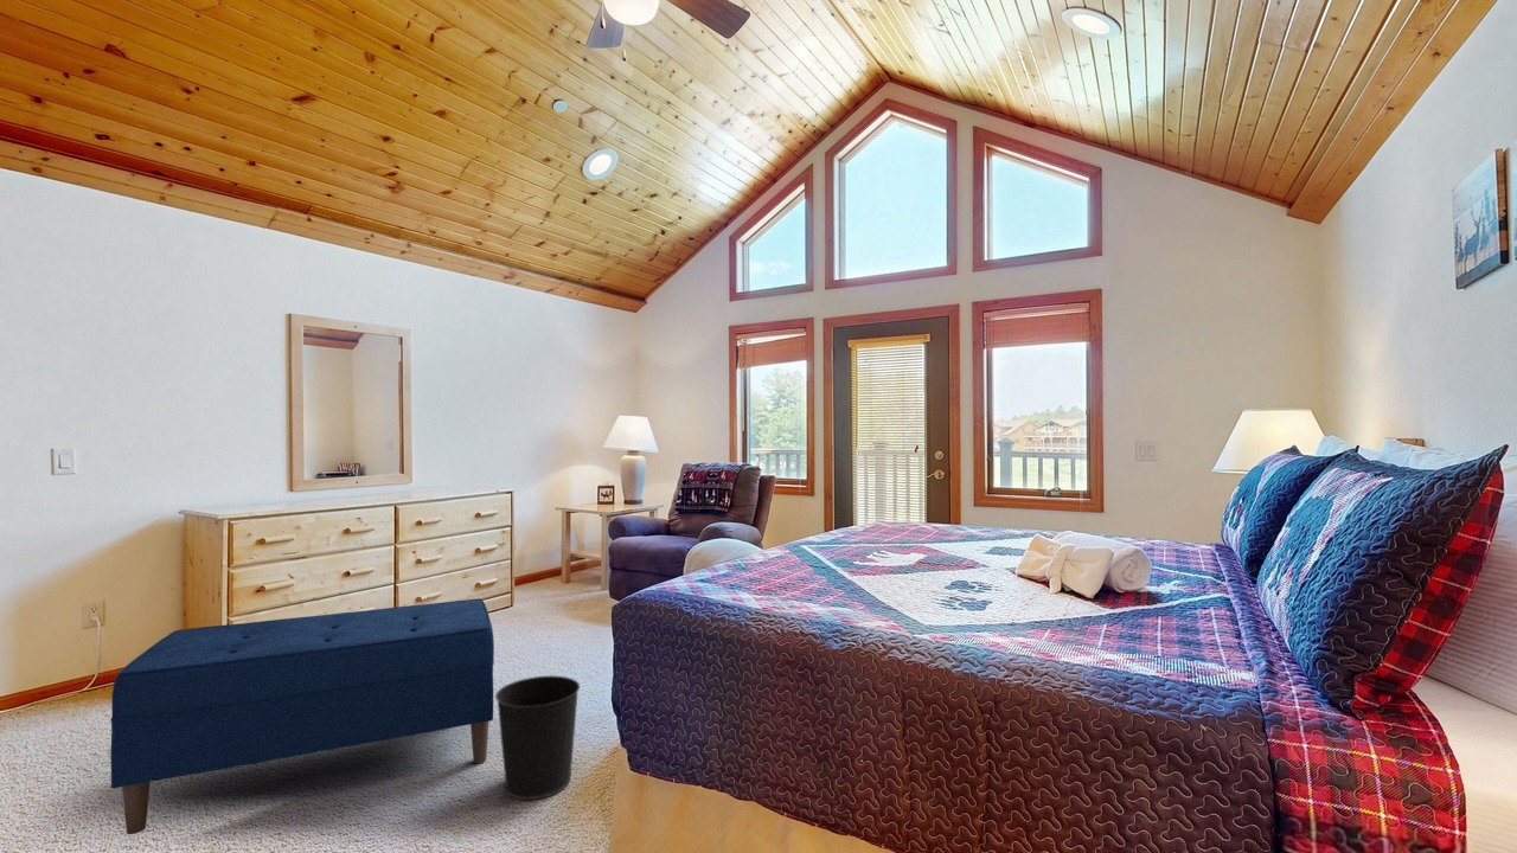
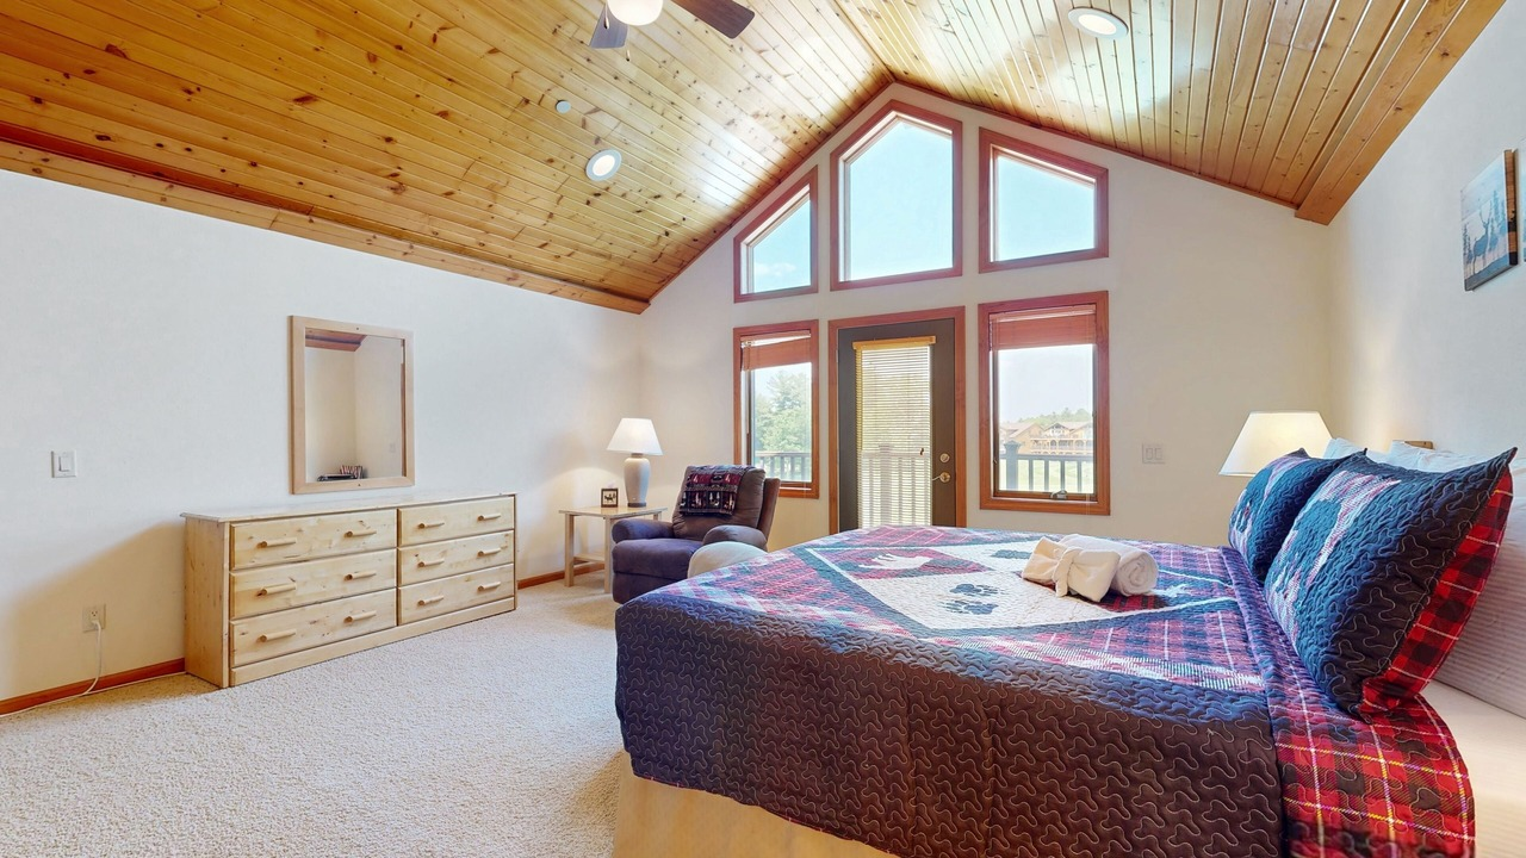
- wastebasket [494,674,581,801]
- bench [109,597,495,835]
